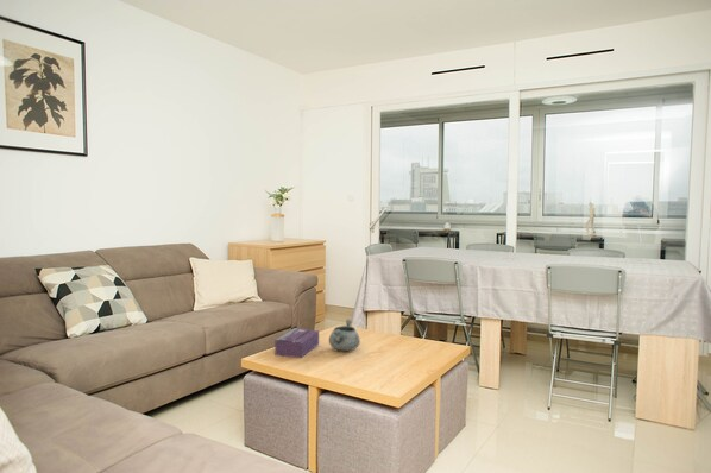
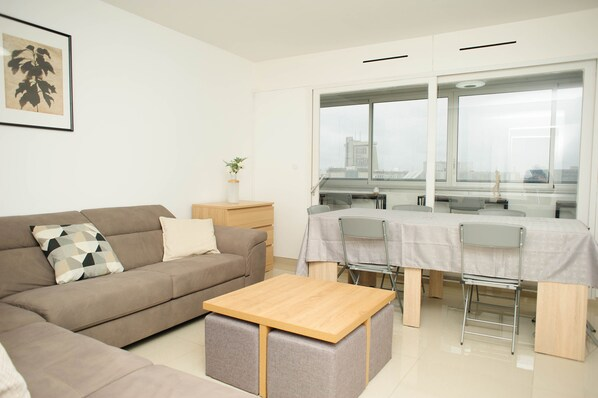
- tissue box [273,327,320,359]
- decorative bowl [328,319,361,352]
